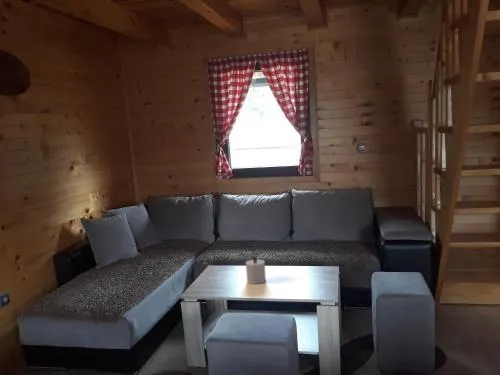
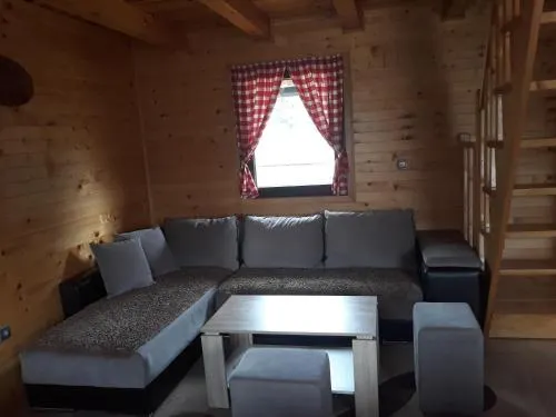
- candle [245,257,267,285]
